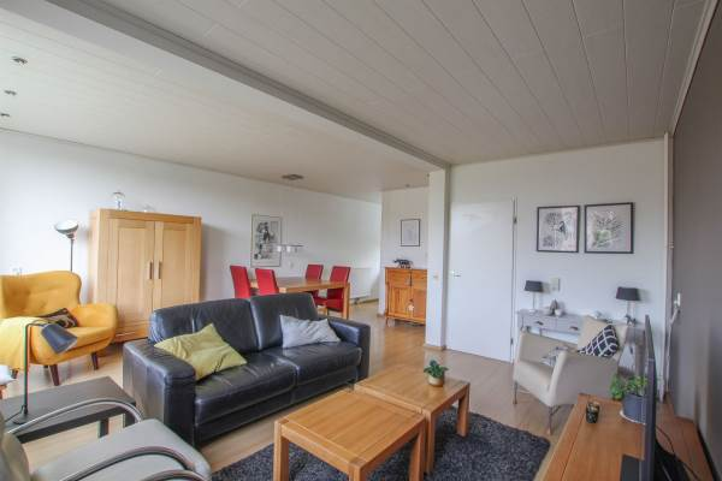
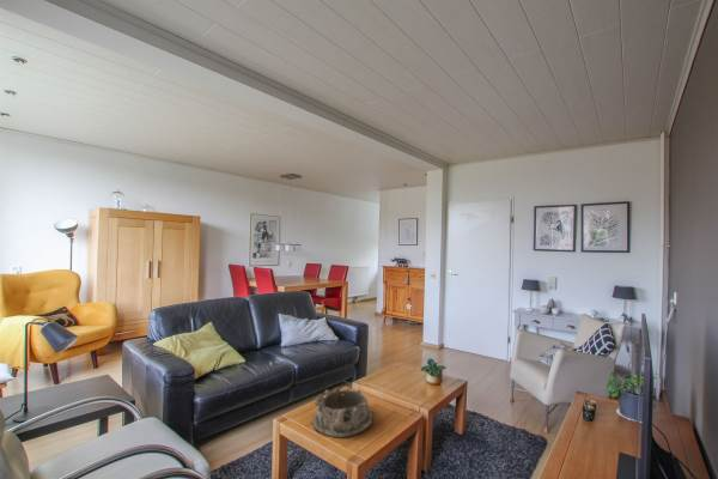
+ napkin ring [311,386,373,438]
